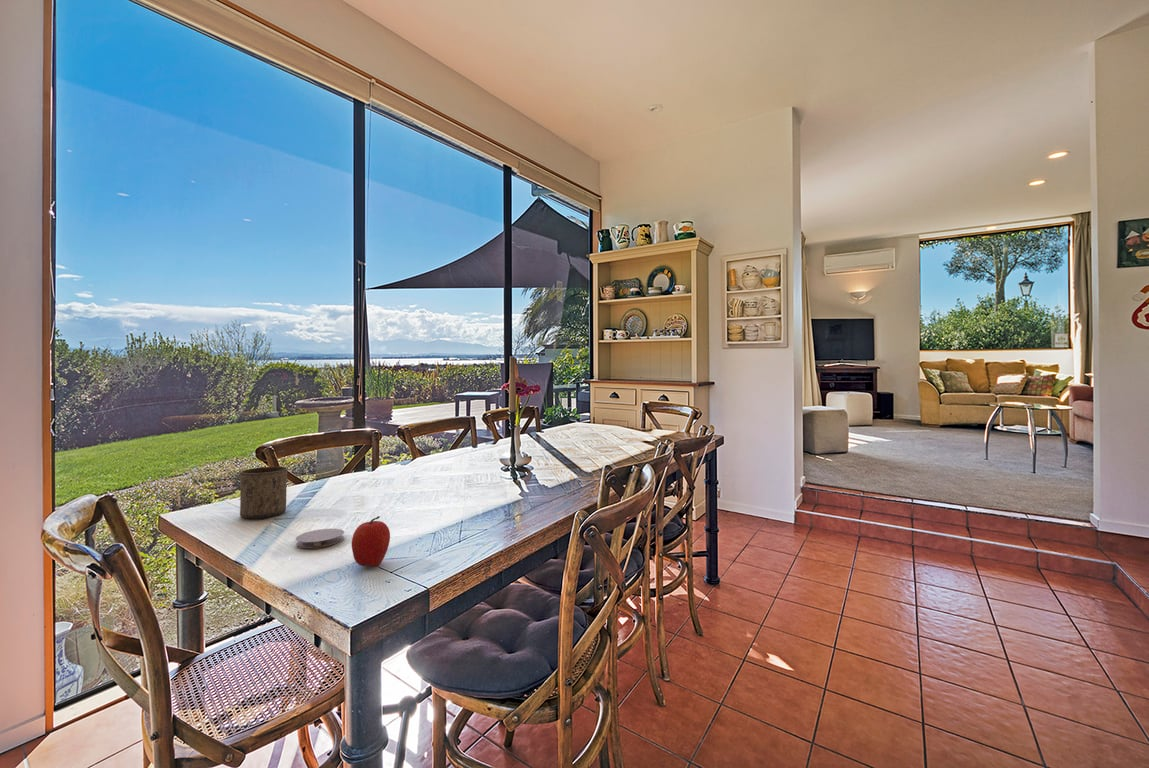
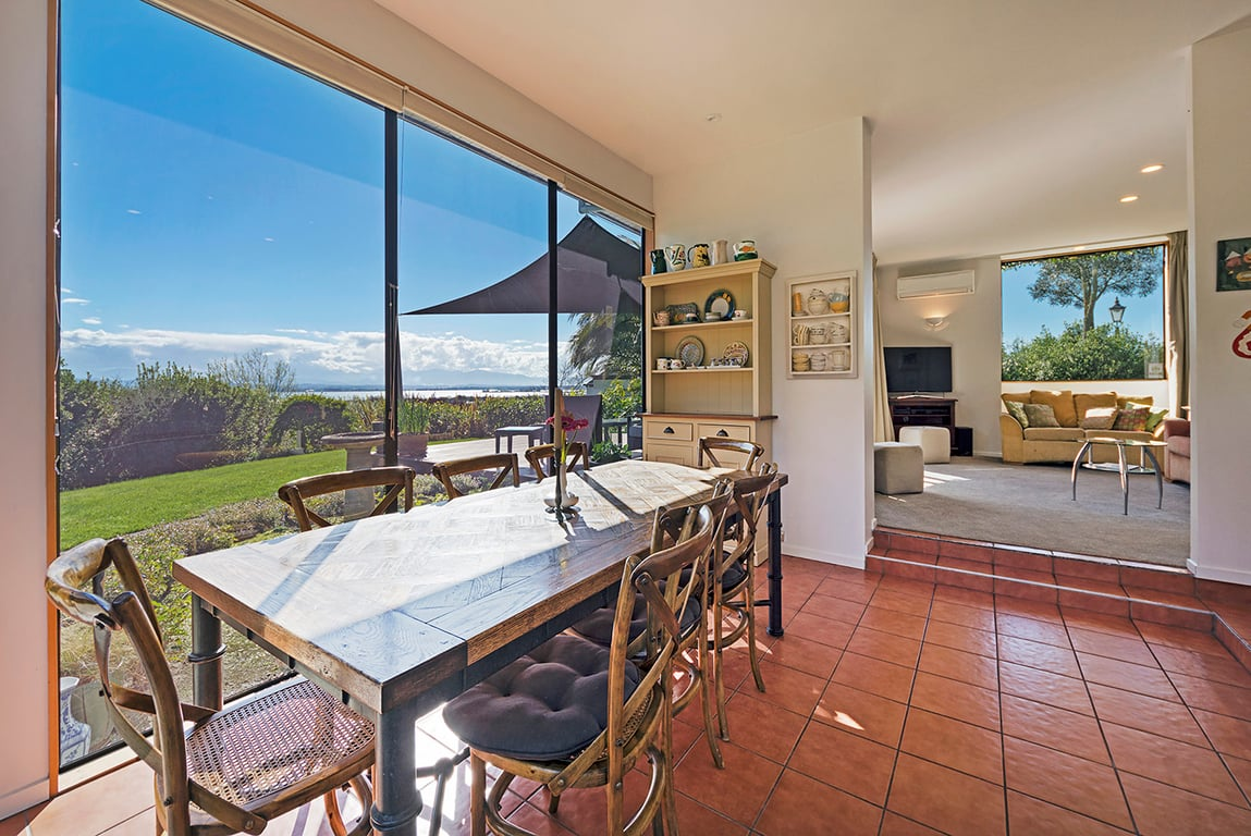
- fruit [351,515,391,568]
- coaster [295,528,345,549]
- cup [239,466,289,519]
